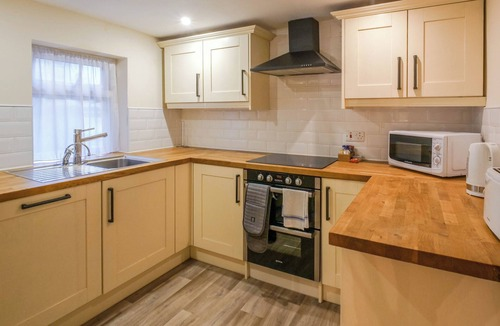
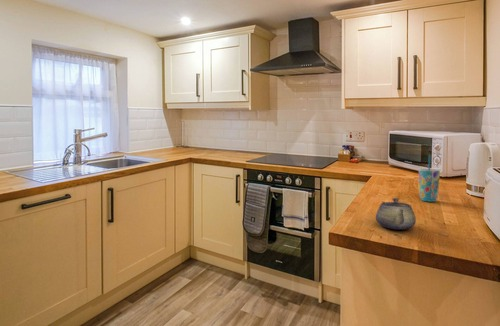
+ cup [418,154,441,203]
+ teapot [375,197,417,231]
